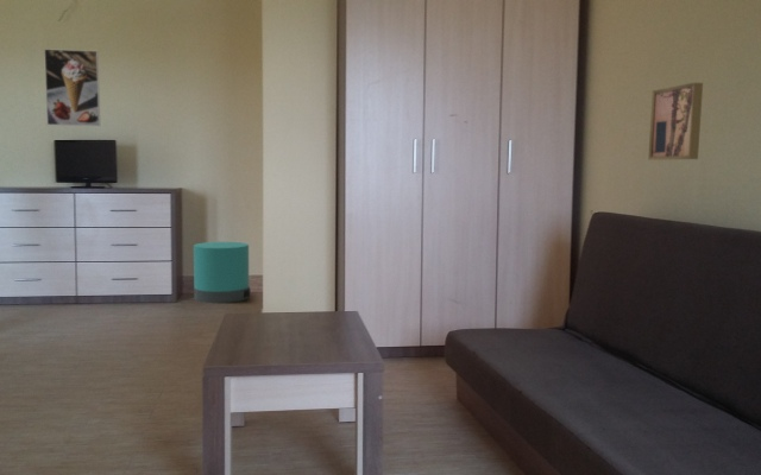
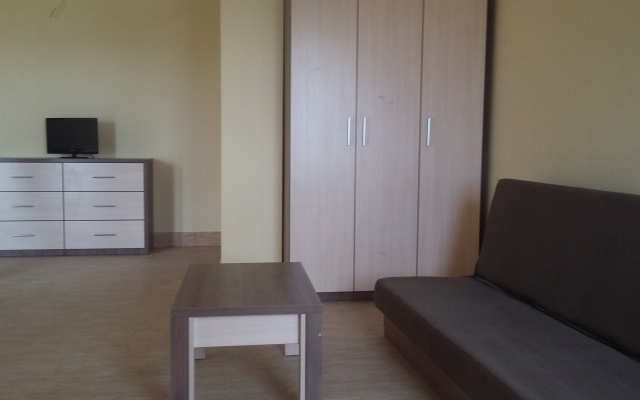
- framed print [43,48,101,127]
- wall art [647,82,704,162]
- trash can [193,241,252,304]
